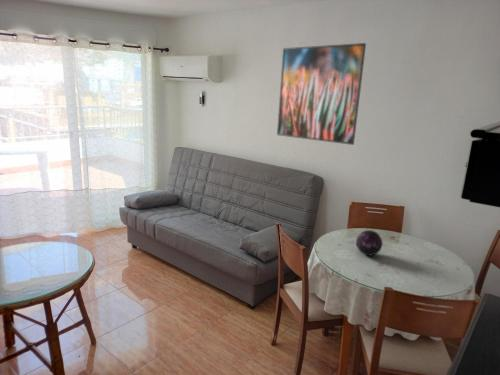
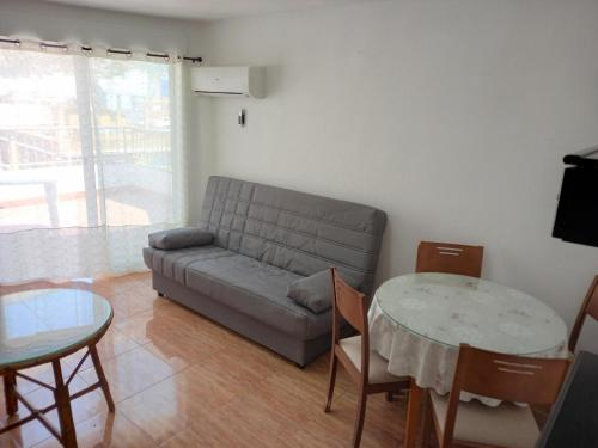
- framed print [276,42,367,146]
- decorative orb [355,229,384,257]
